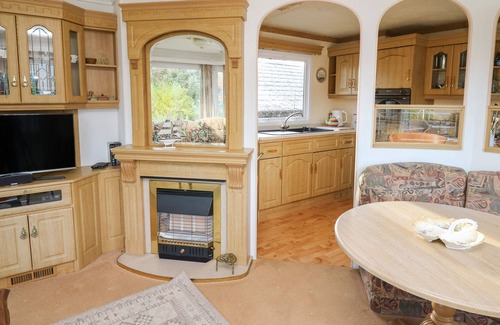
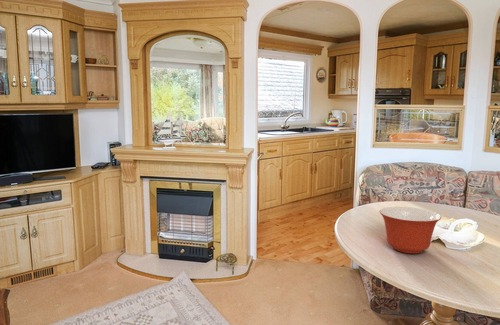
+ mixing bowl [378,206,442,254]
